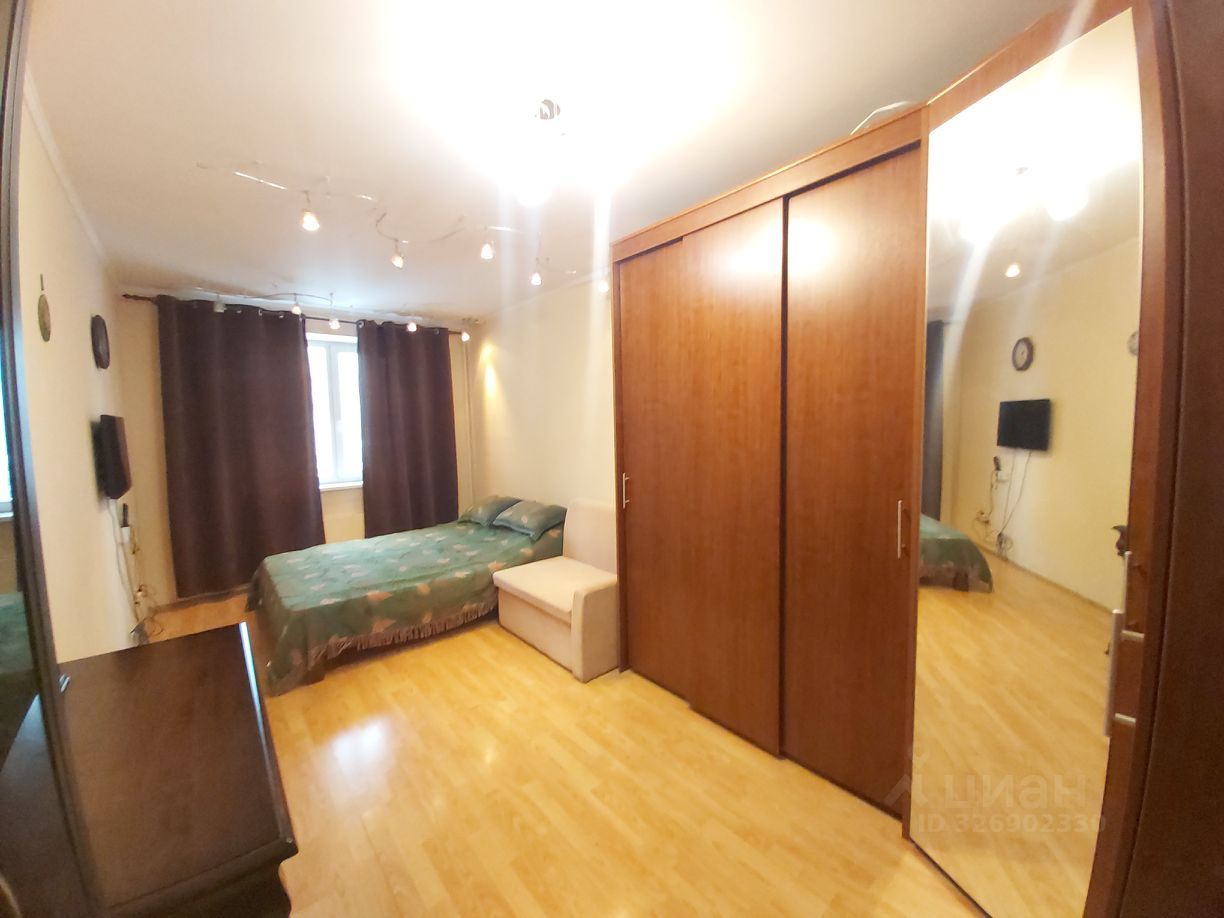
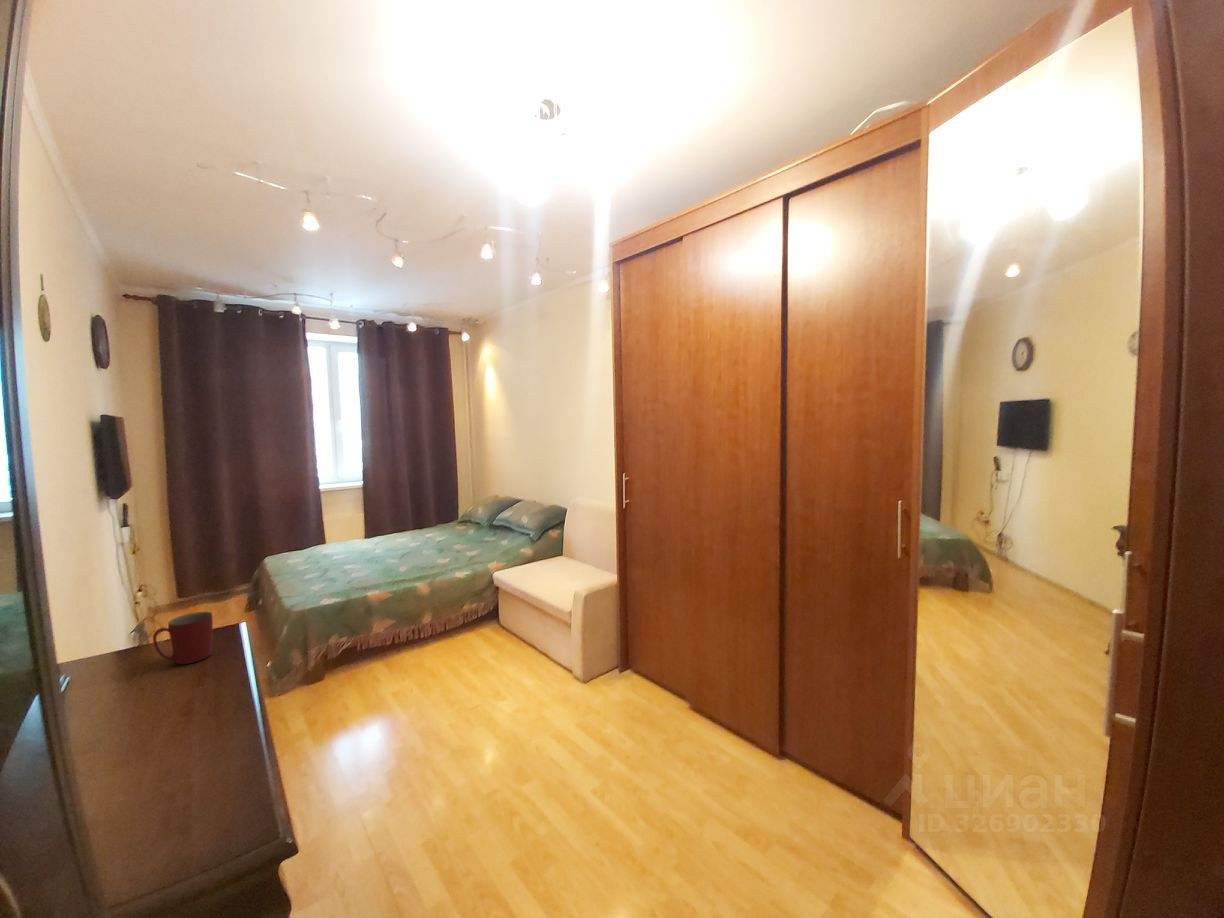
+ mug [152,611,214,665]
